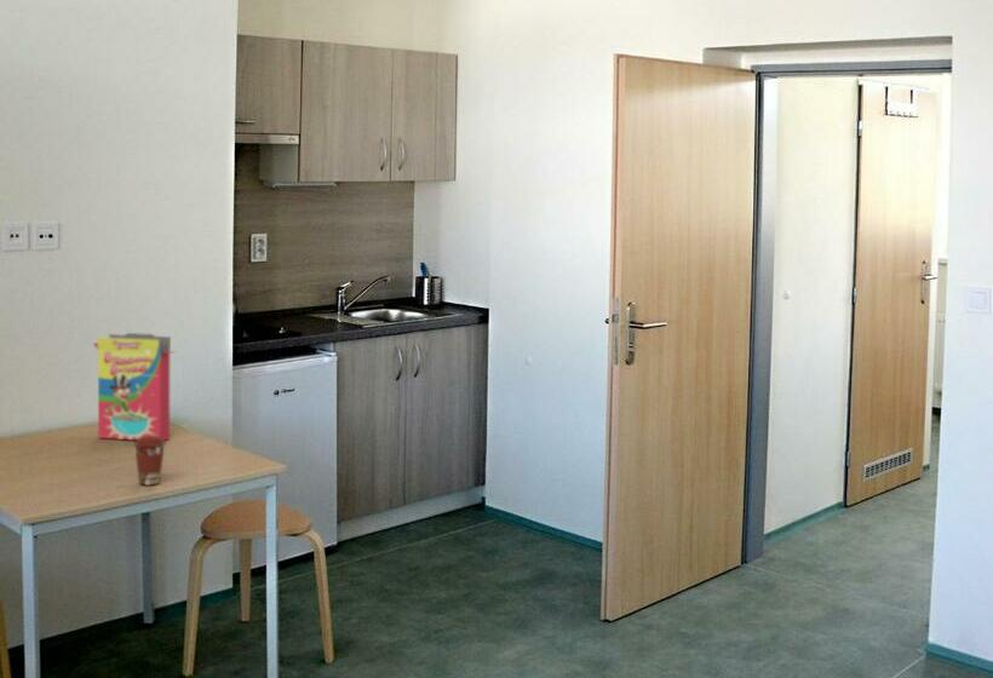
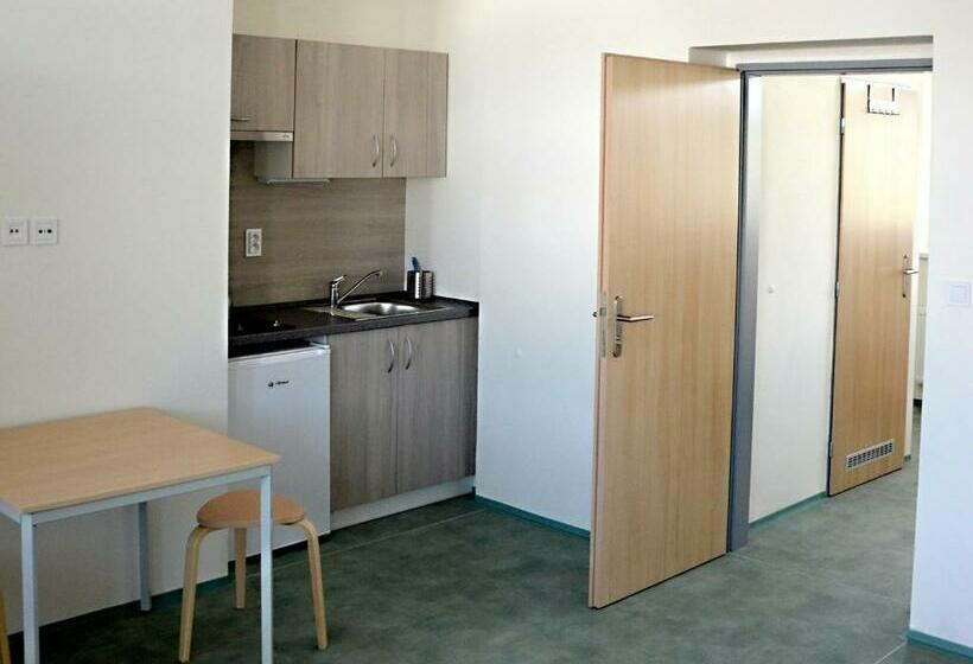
- coffee cup [132,437,167,485]
- cereal box [92,332,177,441]
